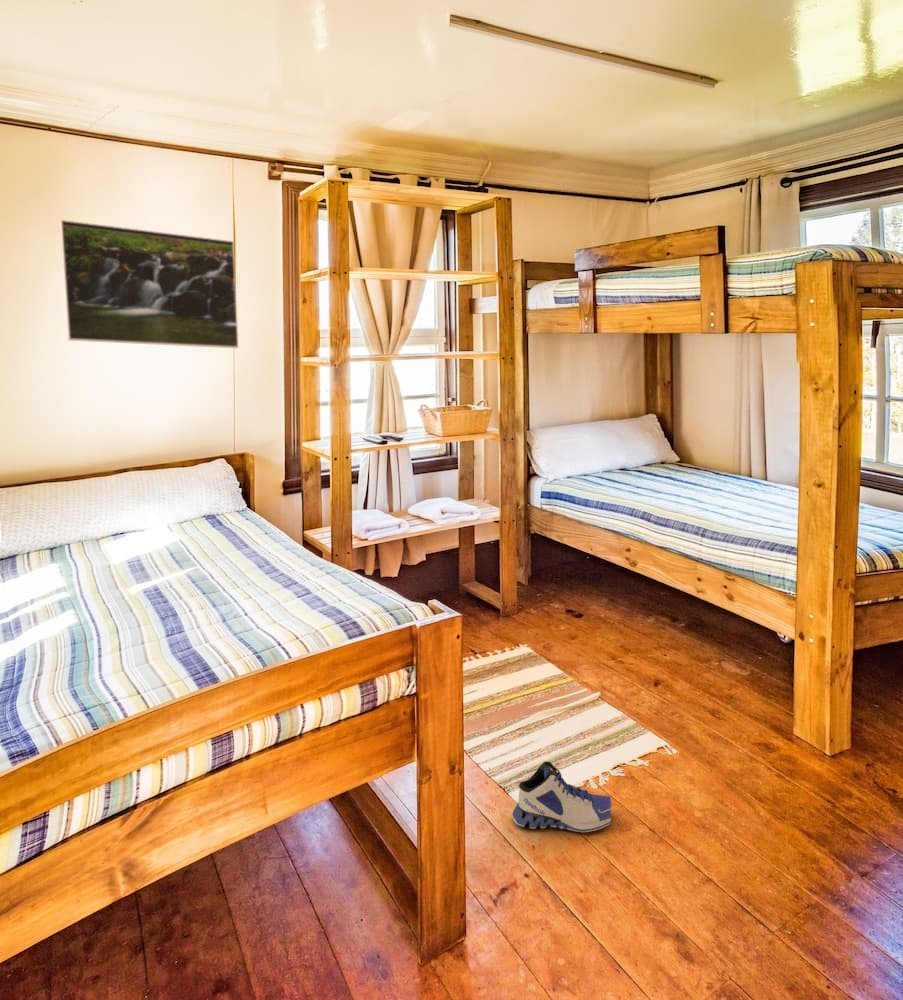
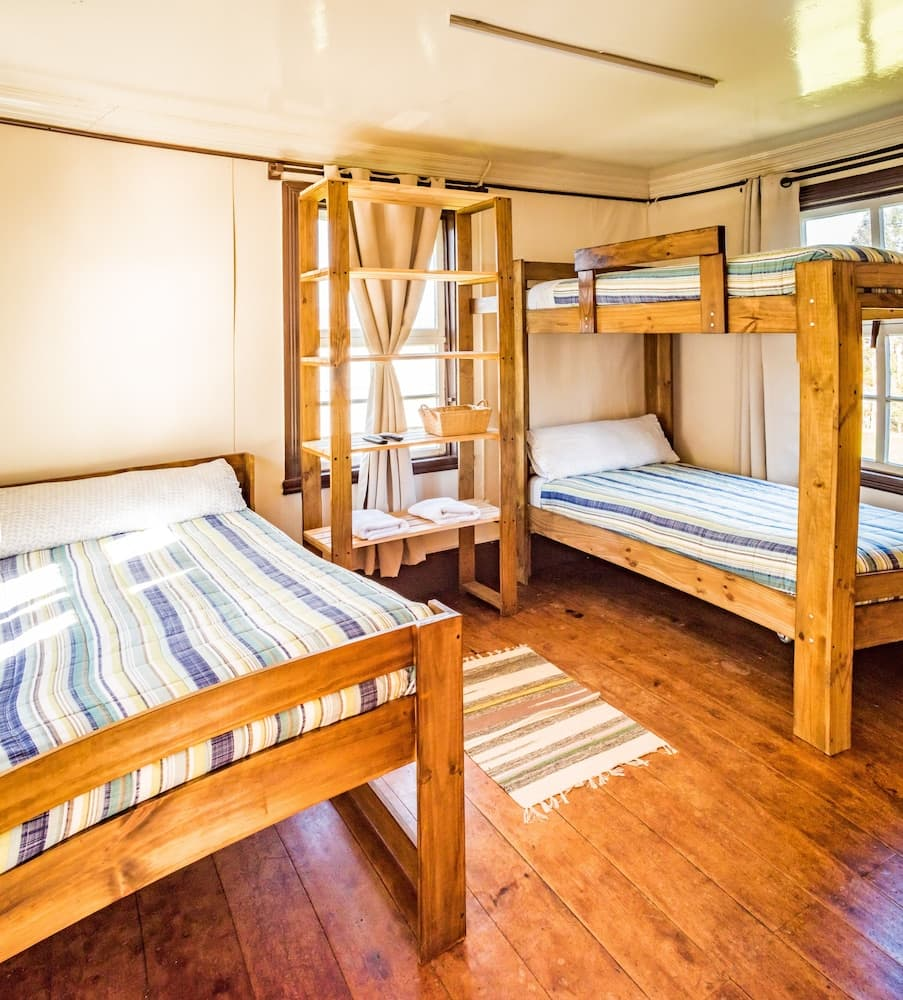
- sneaker [511,760,612,833]
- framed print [60,219,239,349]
